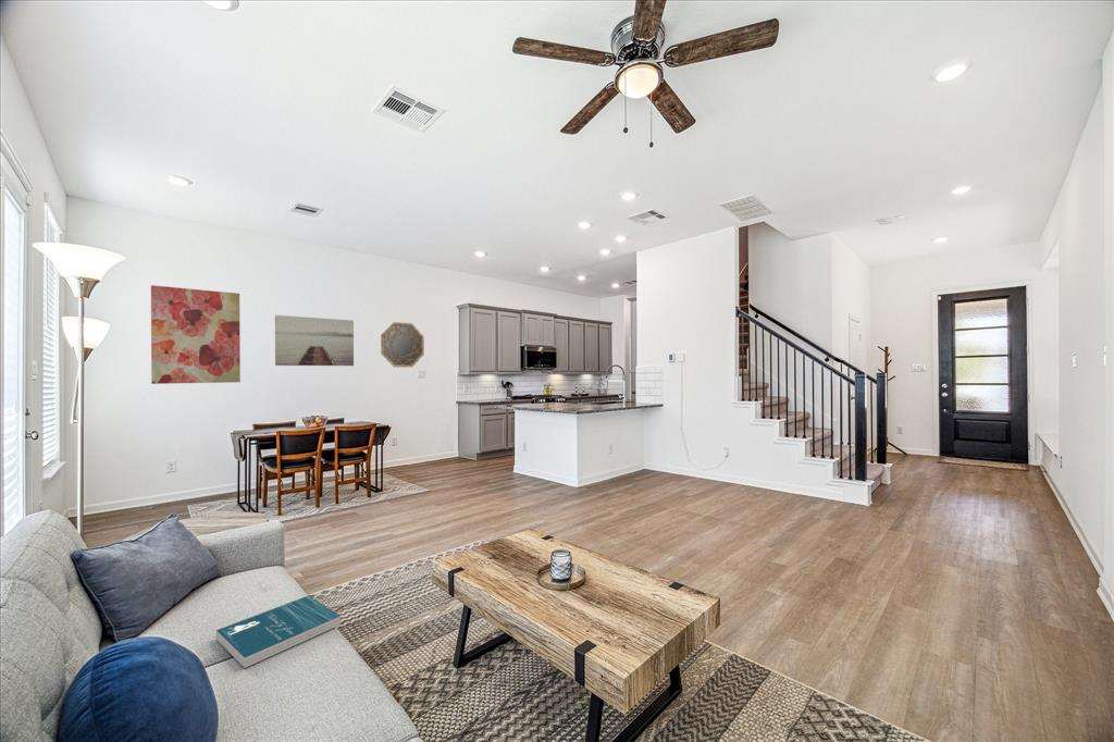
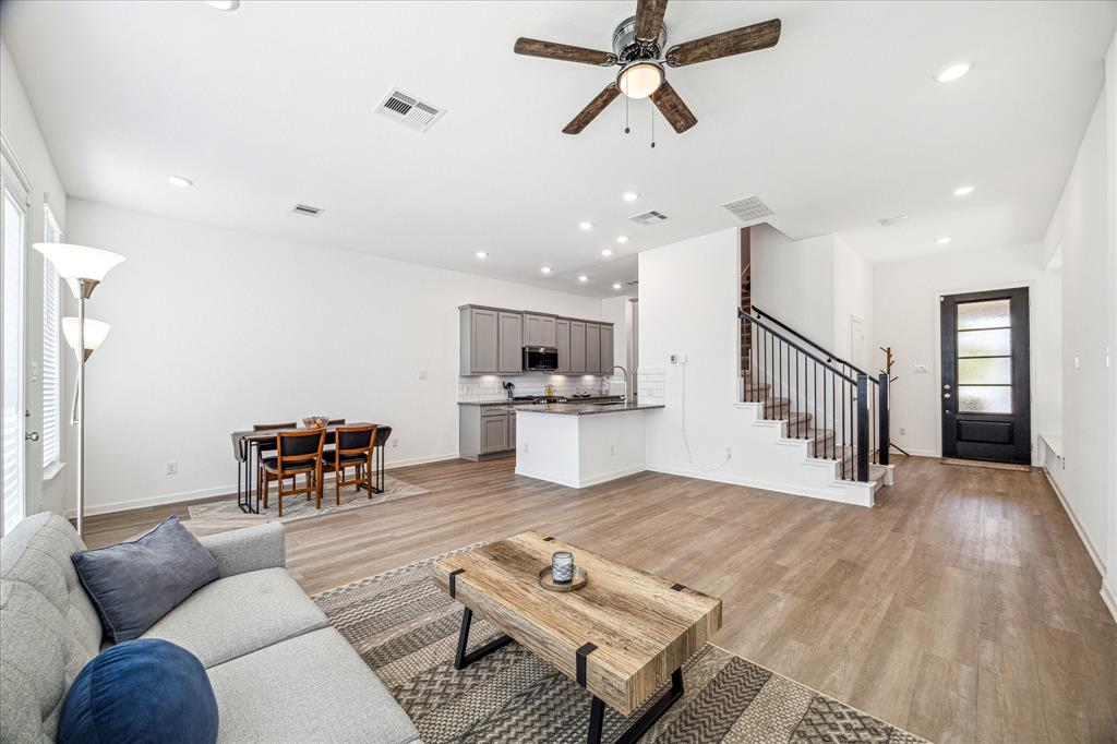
- wall art [274,314,355,367]
- book [215,595,342,669]
- home mirror [380,321,425,368]
- wall art [150,284,242,385]
